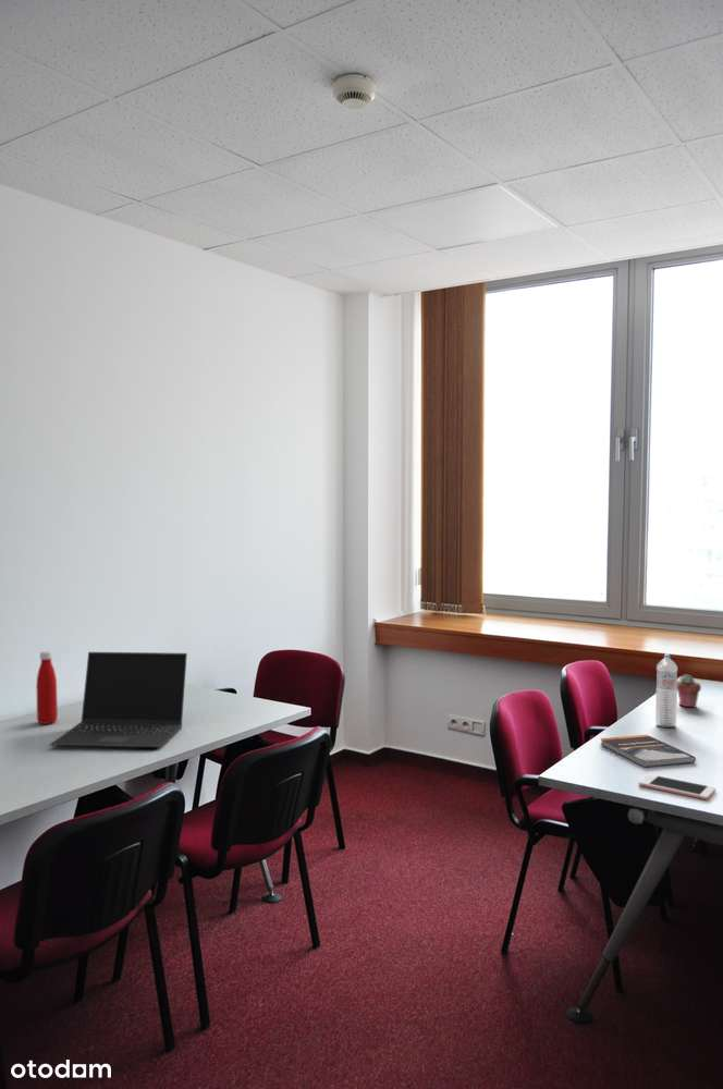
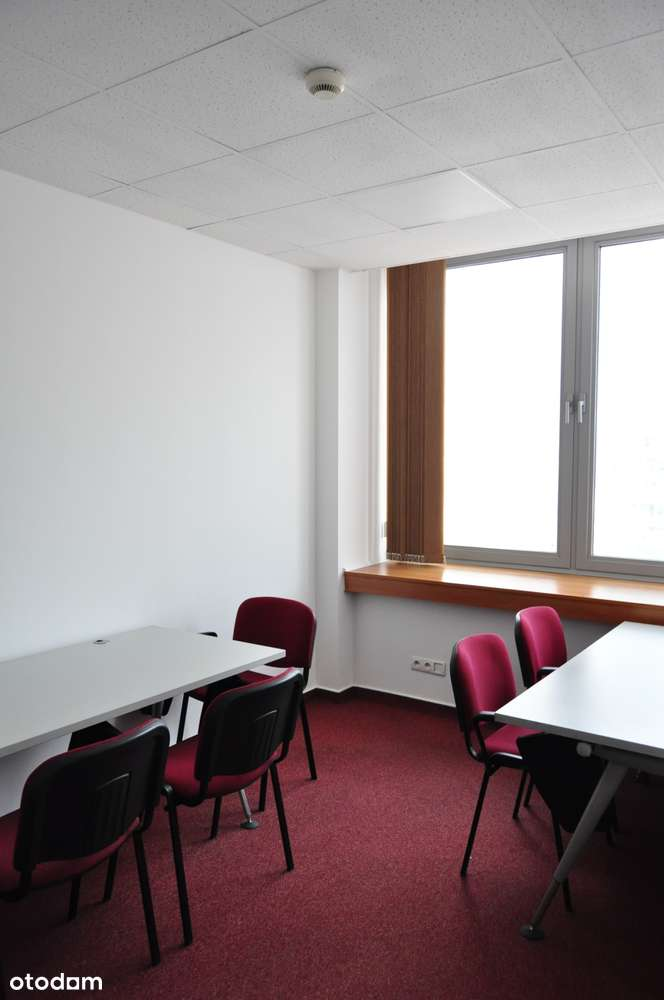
- potted succulent [676,673,702,709]
- cell phone [638,773,716,800]
- bottle [35,650,59,725]
- laptop [49,651,188,748]
- book [599,734,697,768]
- water bottle [654,653,678,729]
